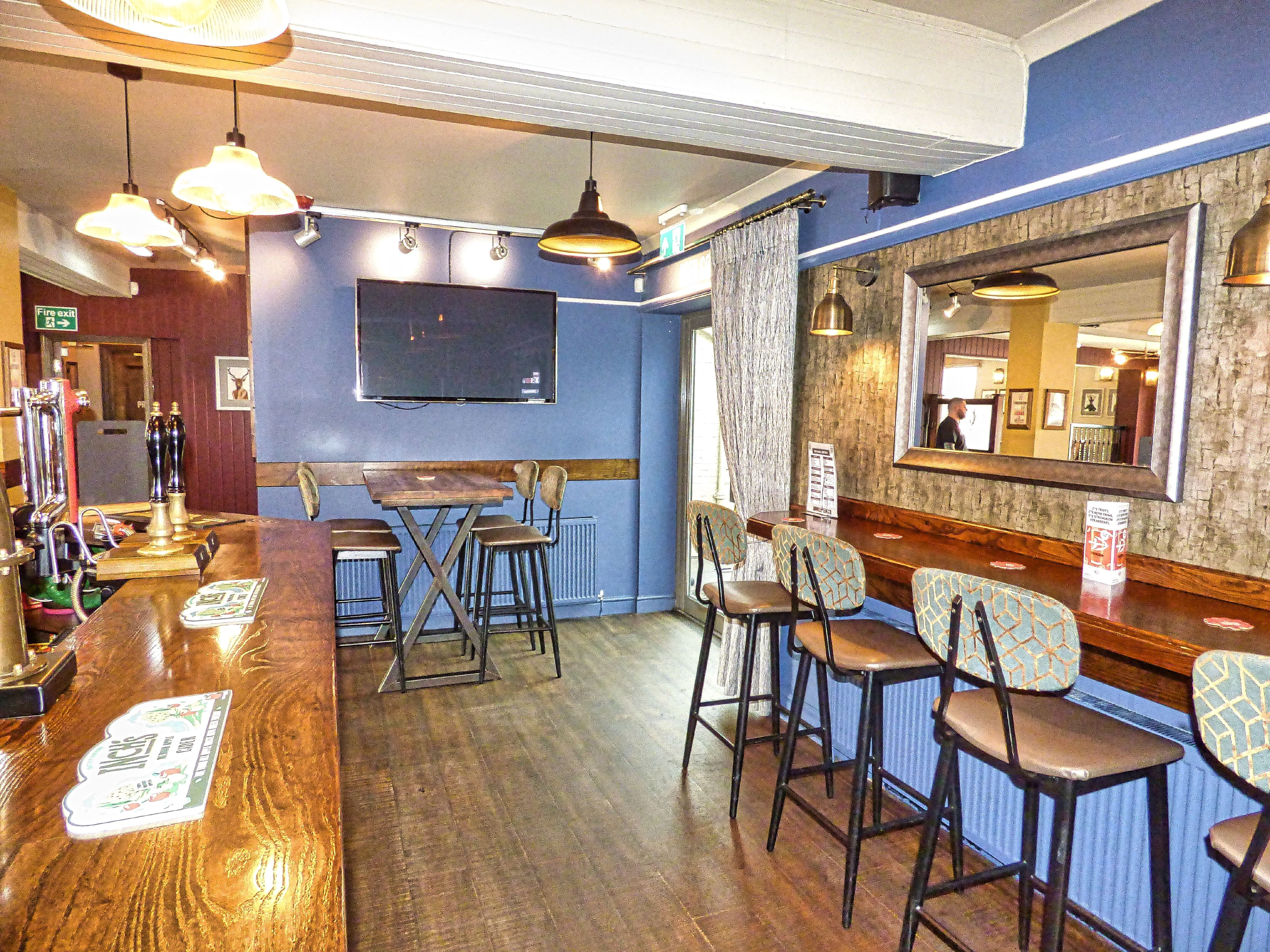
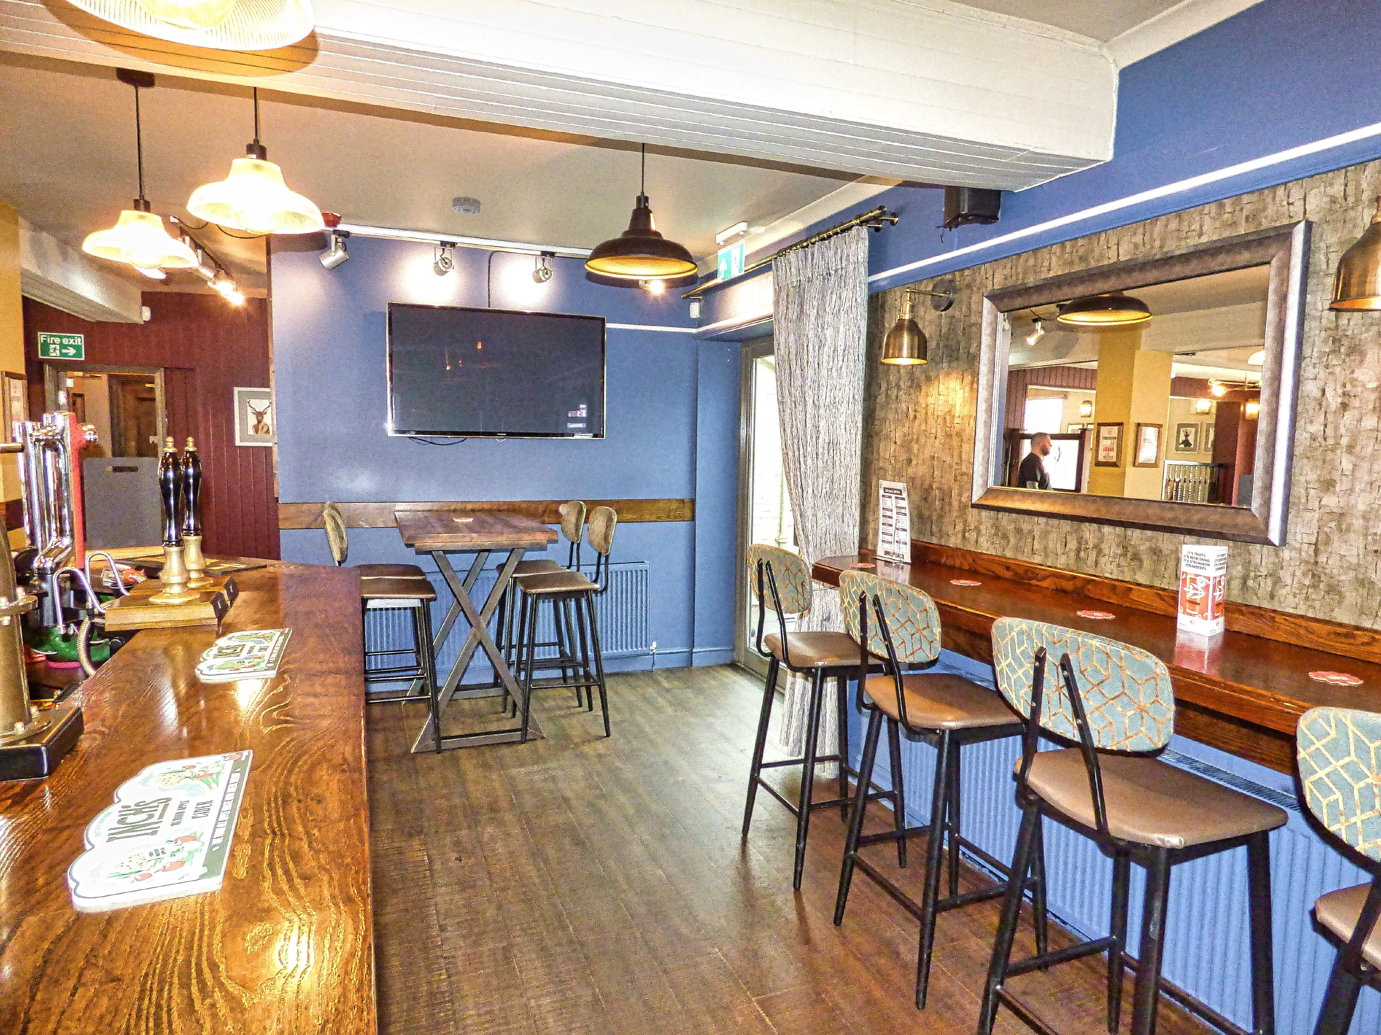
+ smoke detector [452,196,482,214]
